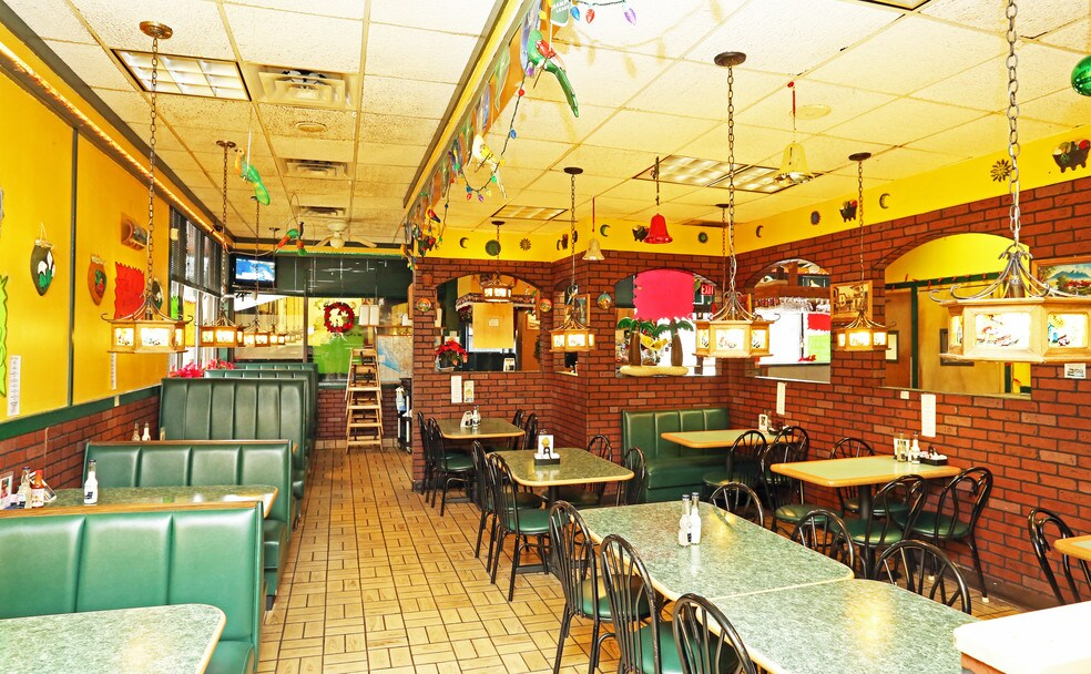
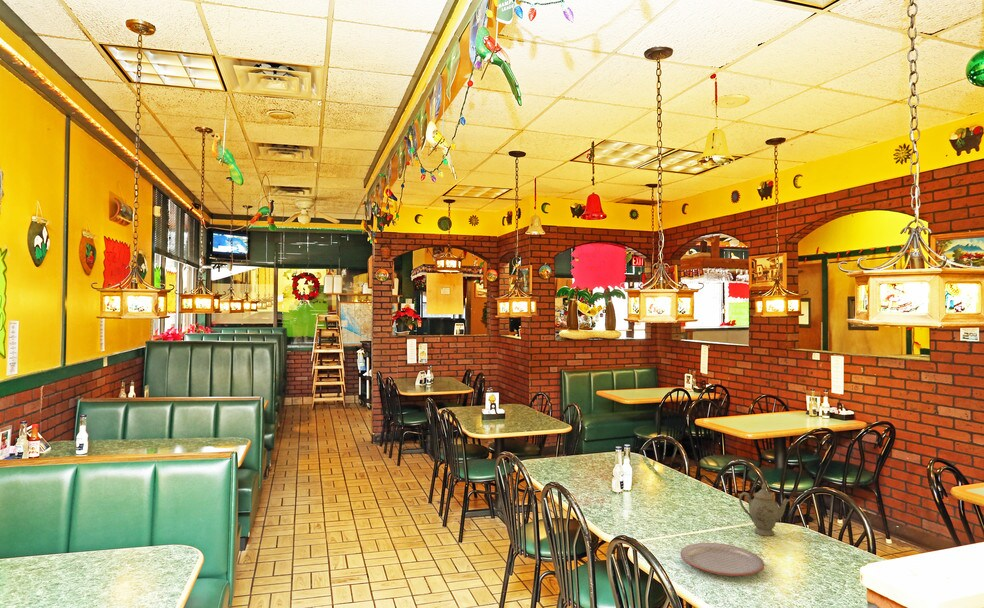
+ chinaware [738,483,791,537]
+ plate [680,542,765,577]
